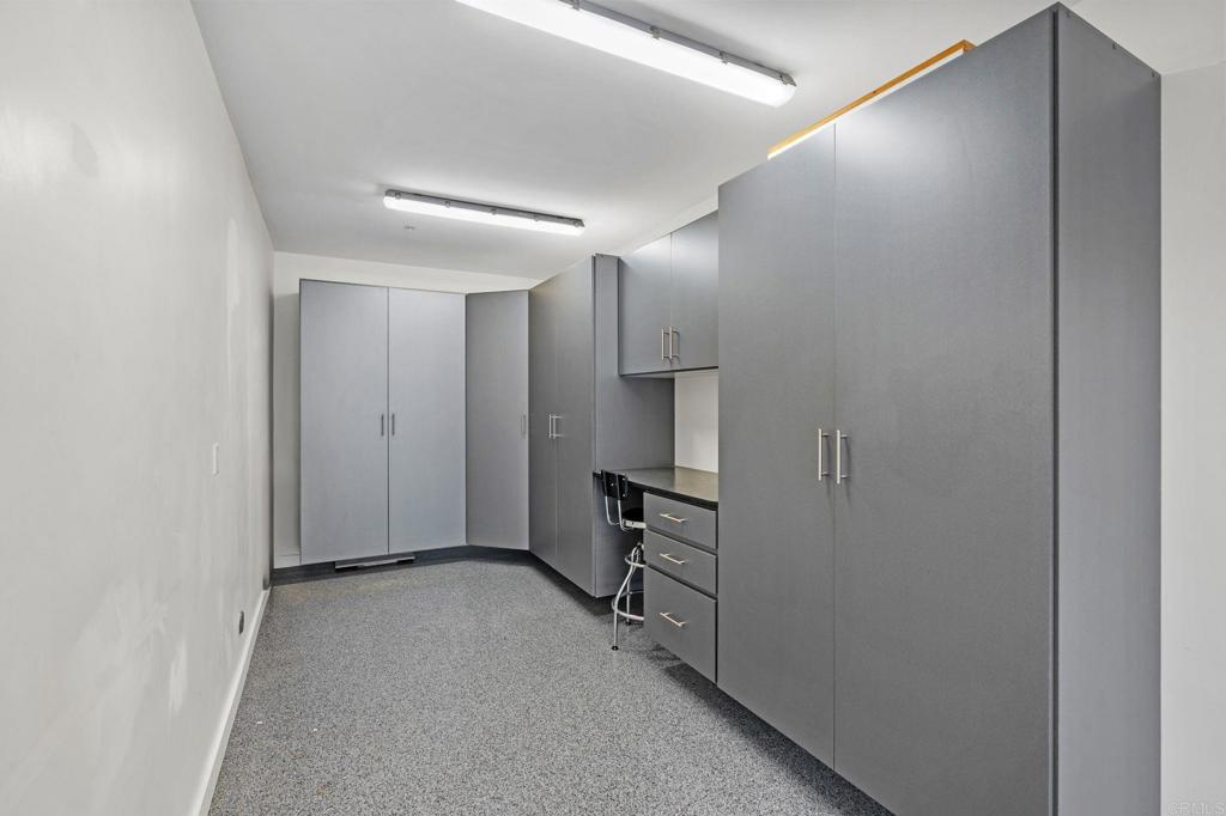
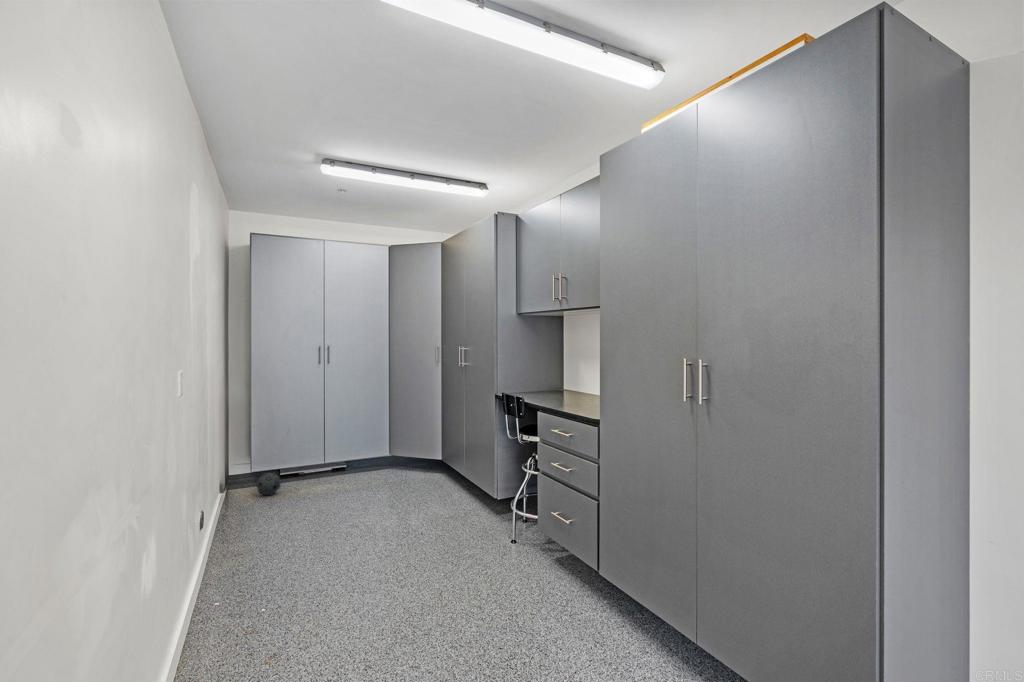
+ ball [255,472,282,497]
